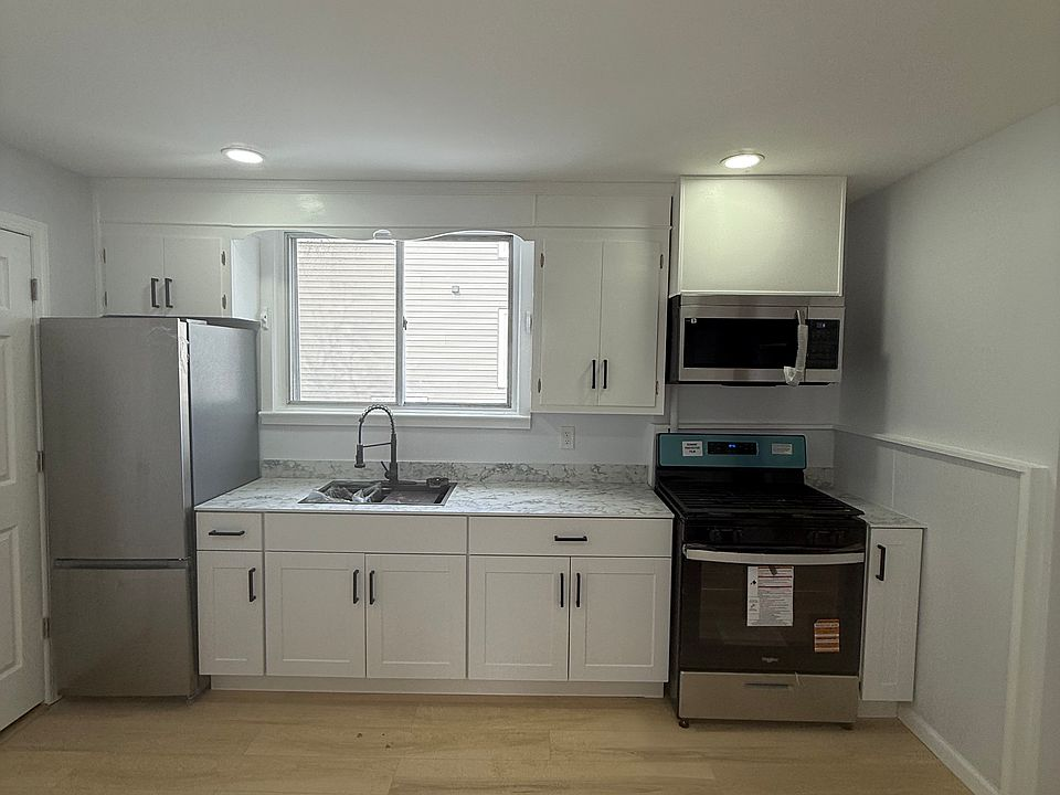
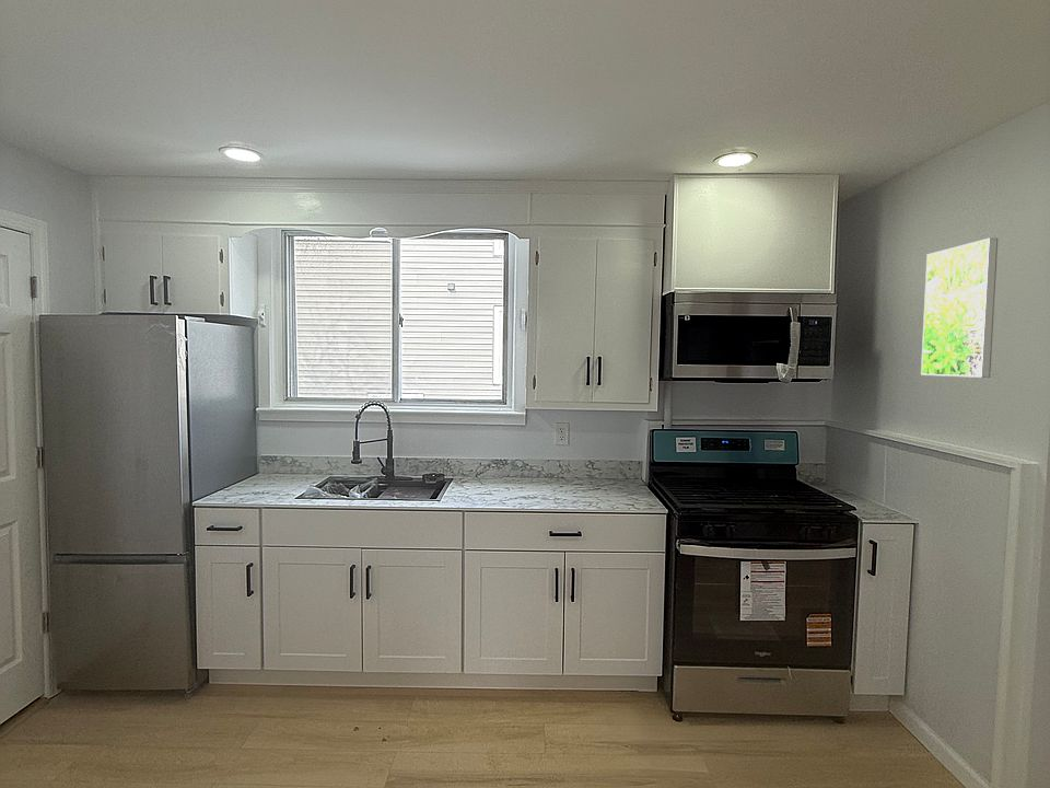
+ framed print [920,237,999,379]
